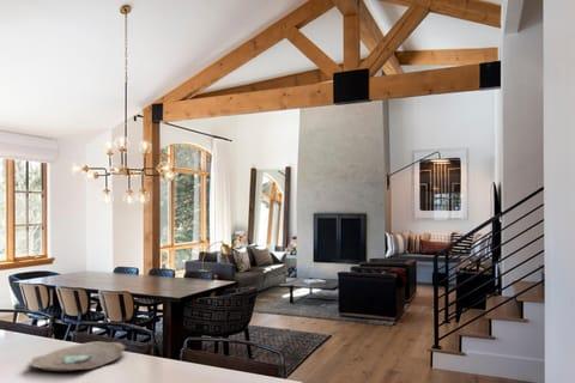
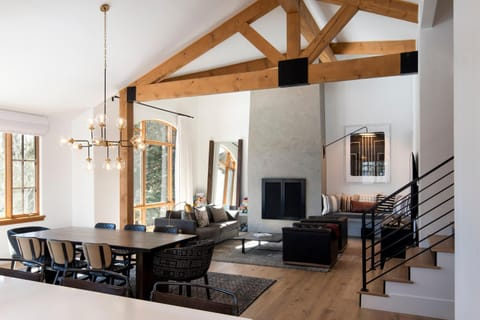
- decorative bowl [26,341,126,372]
